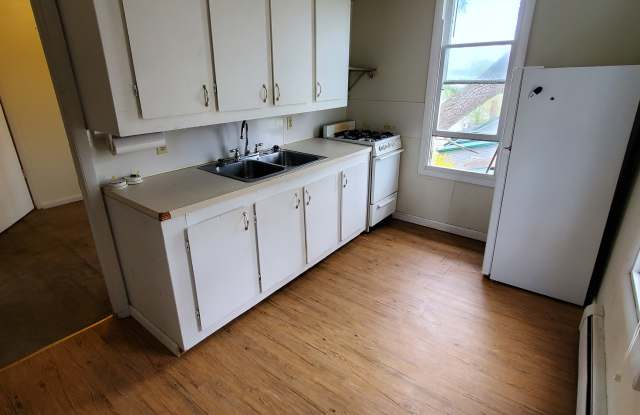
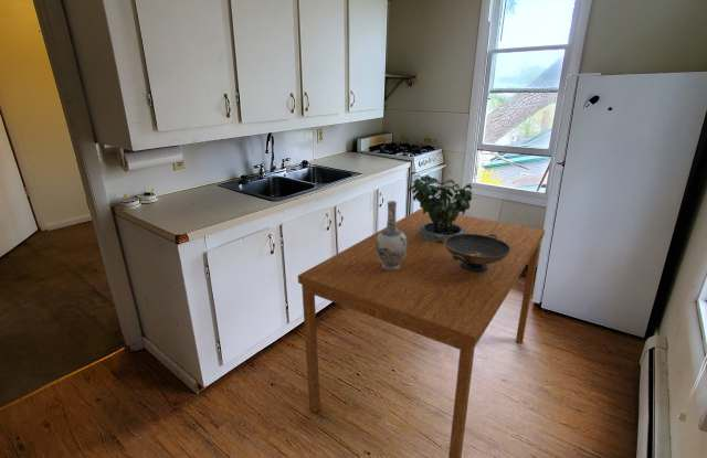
+ dining table [297,207,546,458]
+ vase [377,200,407,270]
+ potted plant [407,170,473,243]
+ decorative bowl [444,234,510,273]
